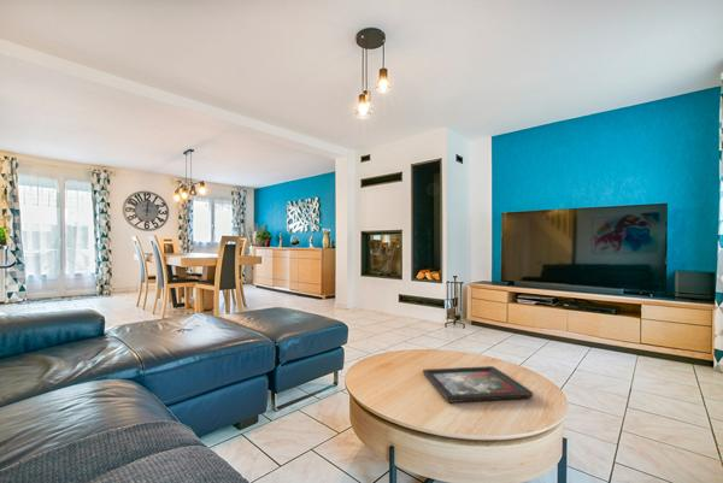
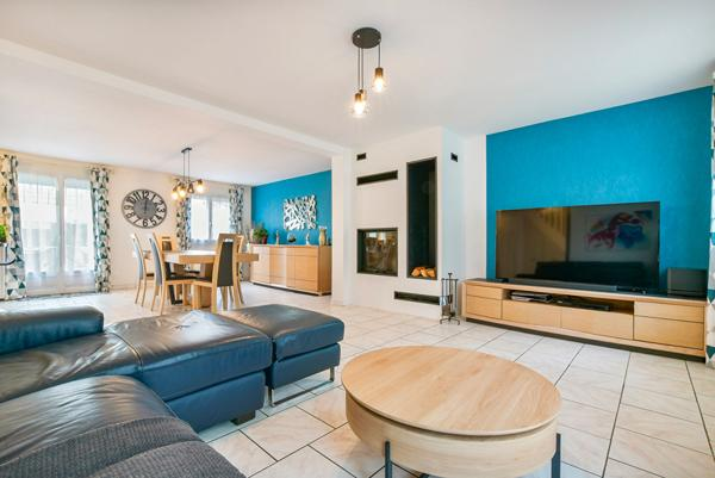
- decorative tray [422,365,534,404]
